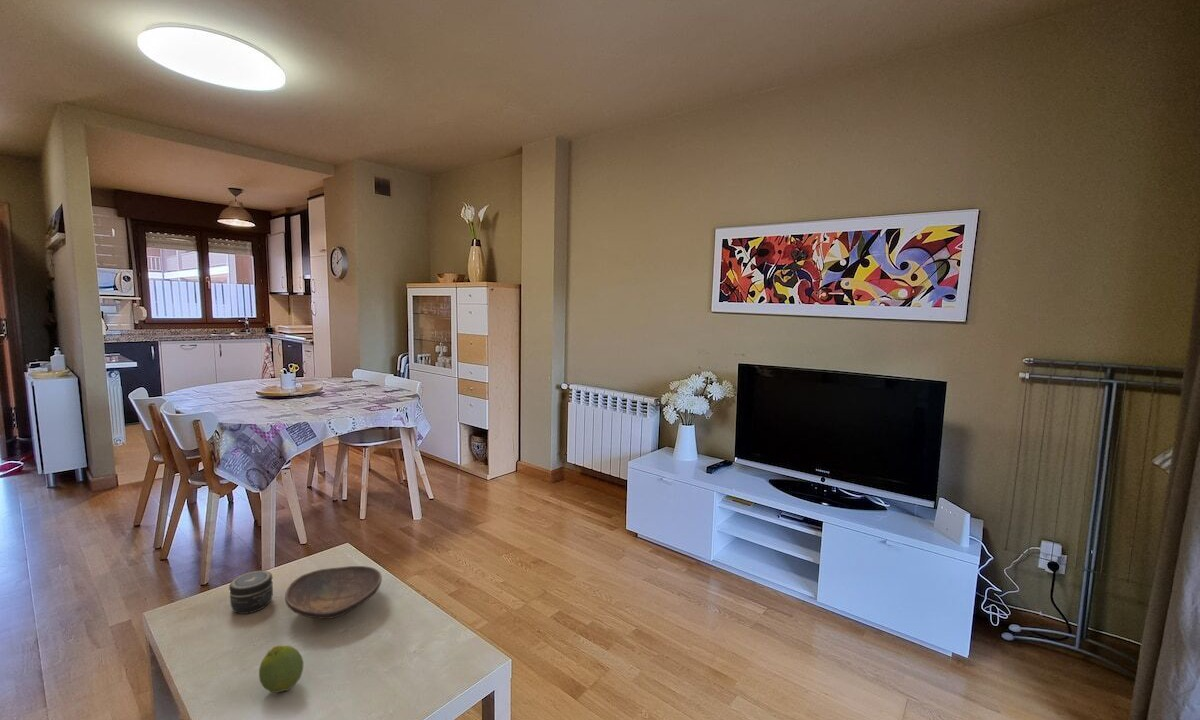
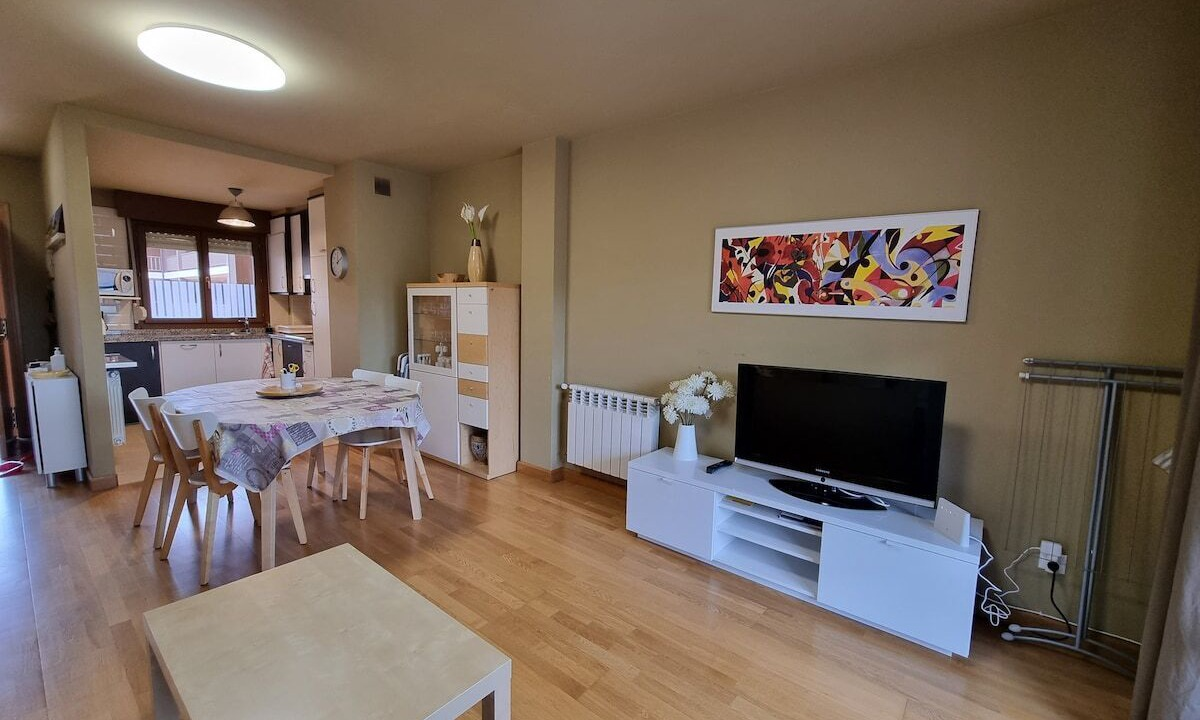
- fruit [258,644,304,694]
- jar [228,570,274,615]
- decorative bowl [284,565,383,620]
